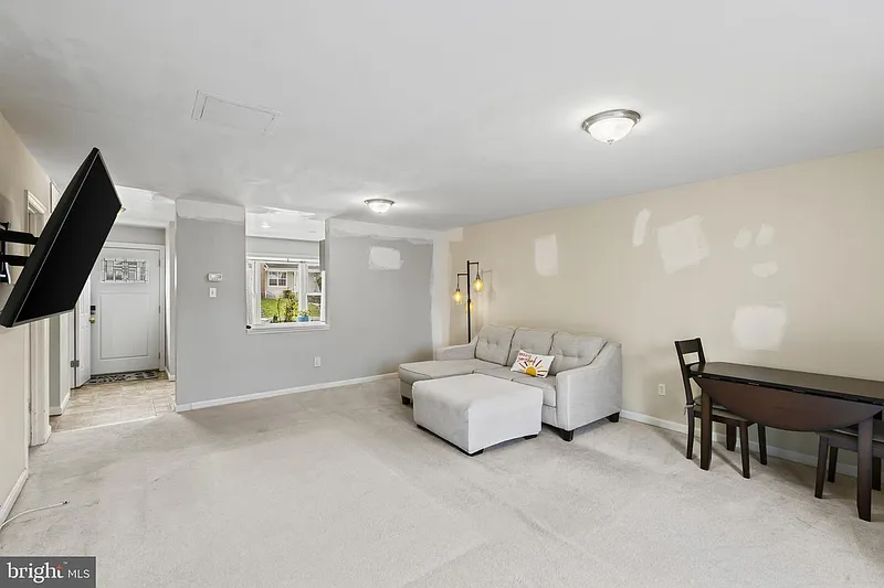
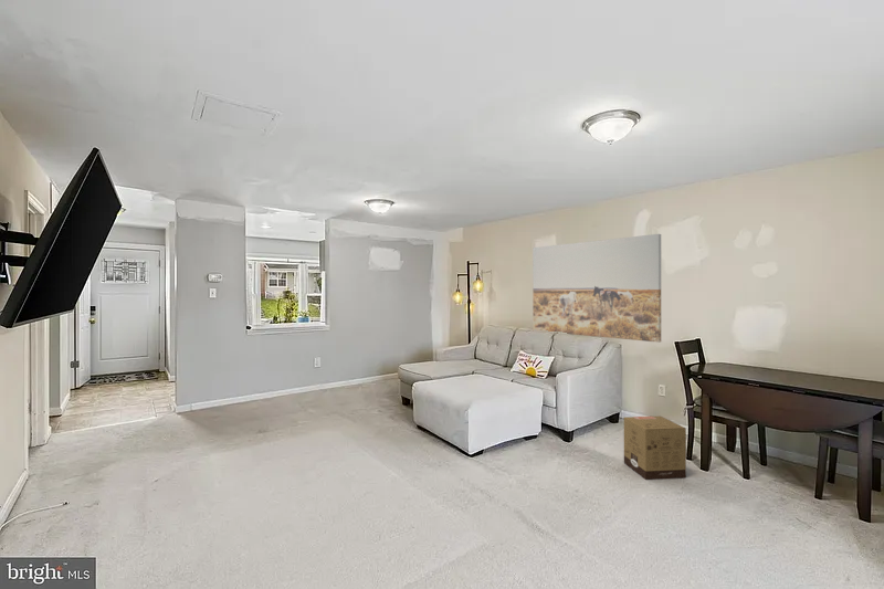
+ wall art [532,233,662,344]
+ cardboard box [623,416,687,481]
